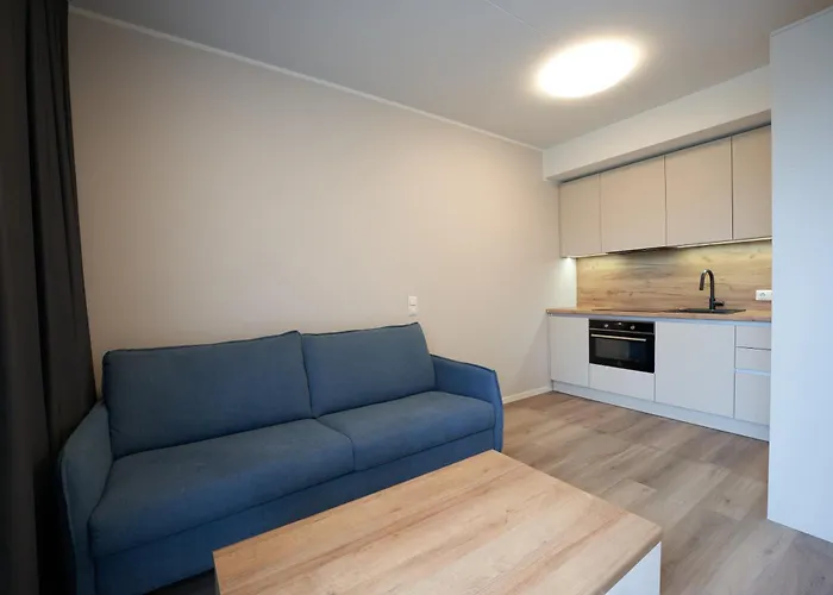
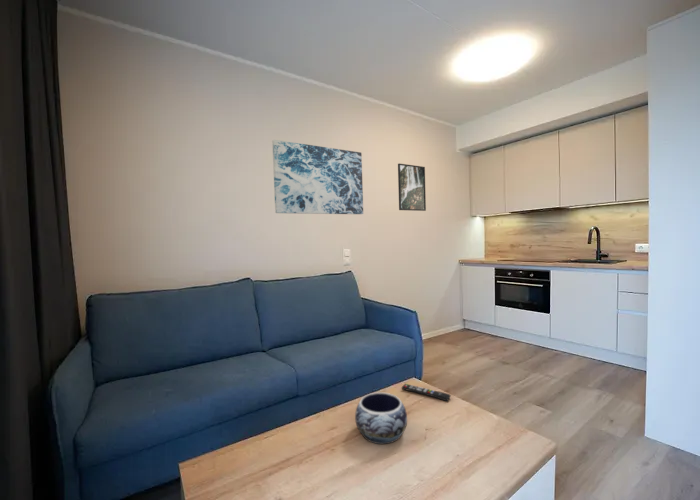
+ remote control [401,383,452,402]
+ wall art [271,139,364,215]
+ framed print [397,162,427,212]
+ decorative bowl [354,391,408,445]
